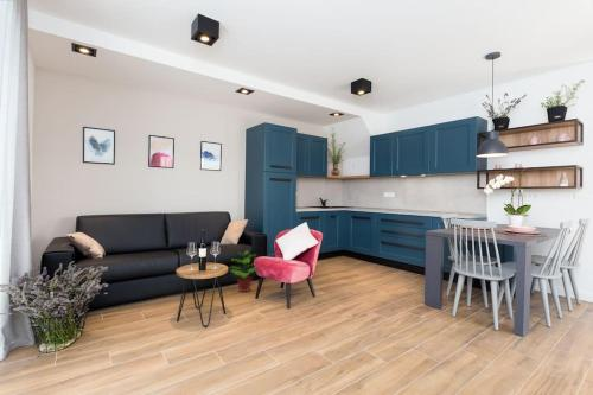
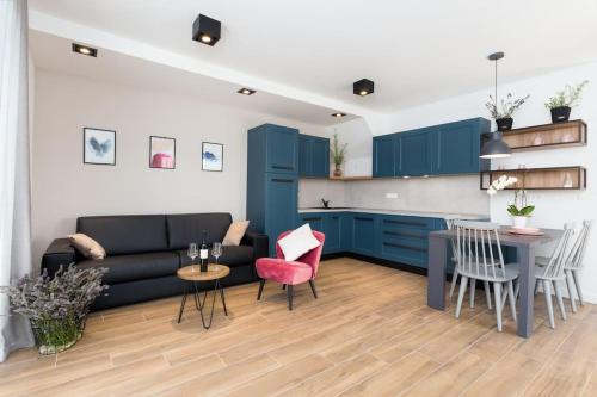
- potted plant [228,249,256,293]
